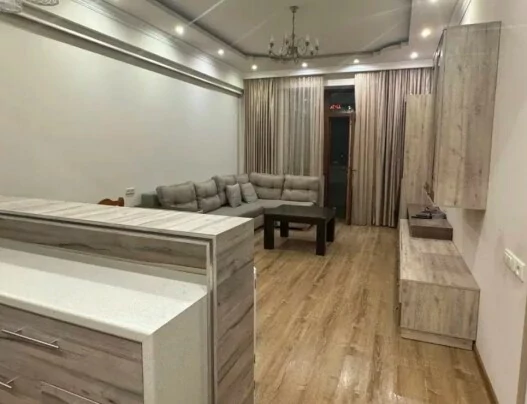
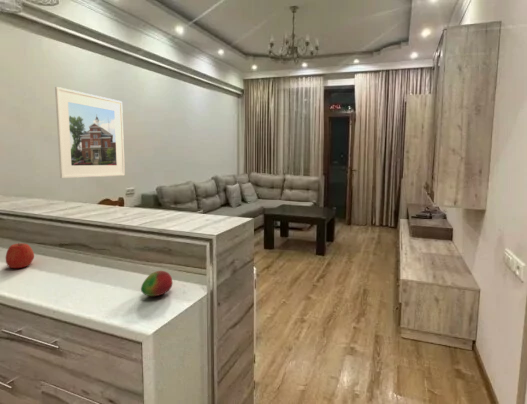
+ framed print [54,86,126,179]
+ apple [5,242,35,269]
+ fruit [140,270,174,297]
